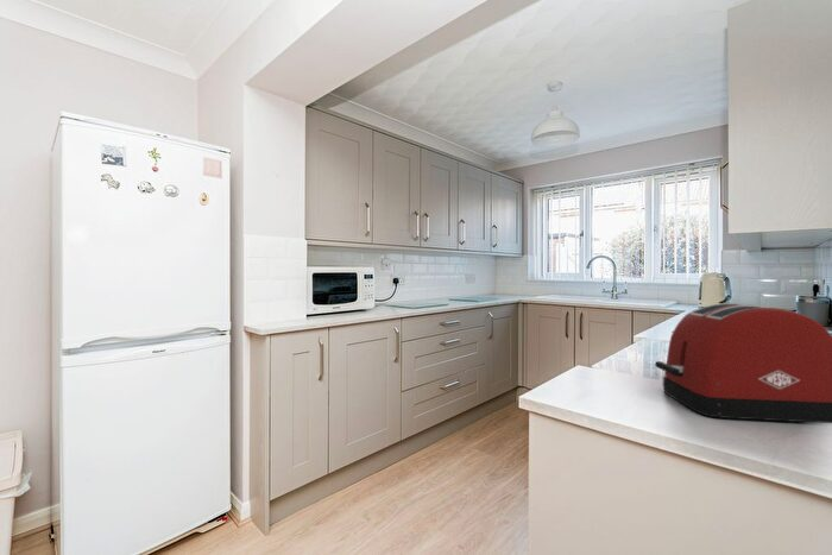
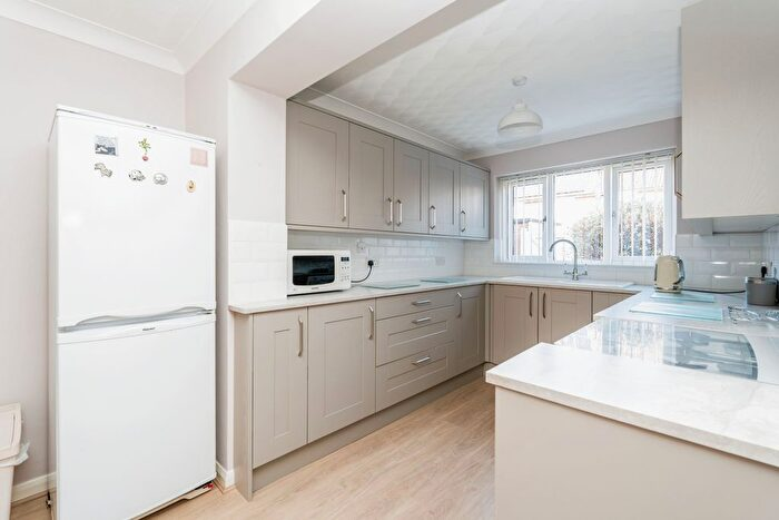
- toaster [654,302,832,424]
